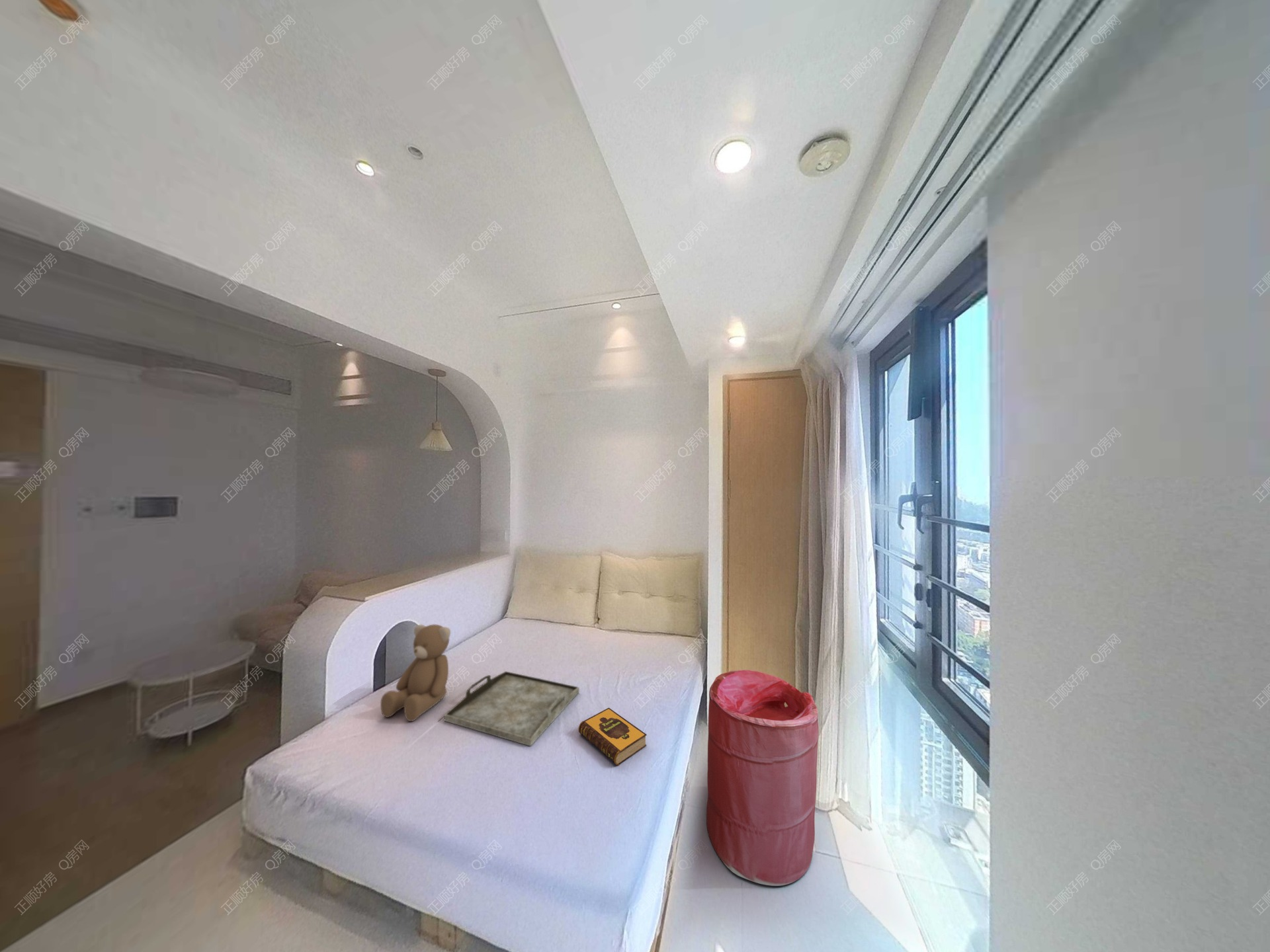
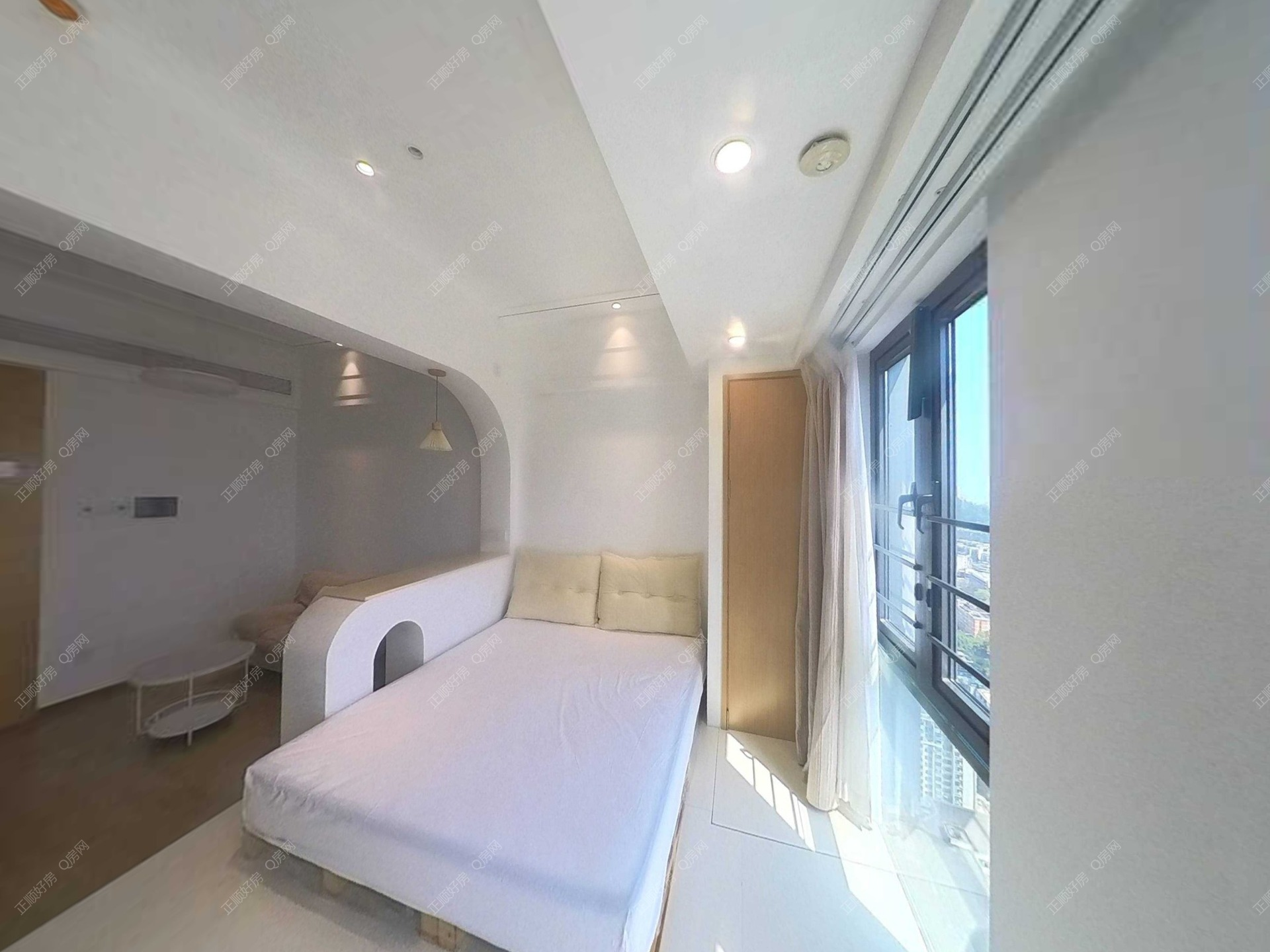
- serving tray [444,670,580,747]
- teddy bear [380,623,451,722]
- hardback book [578,707,648,766]
- laundry hamper [706,669,820,887]
